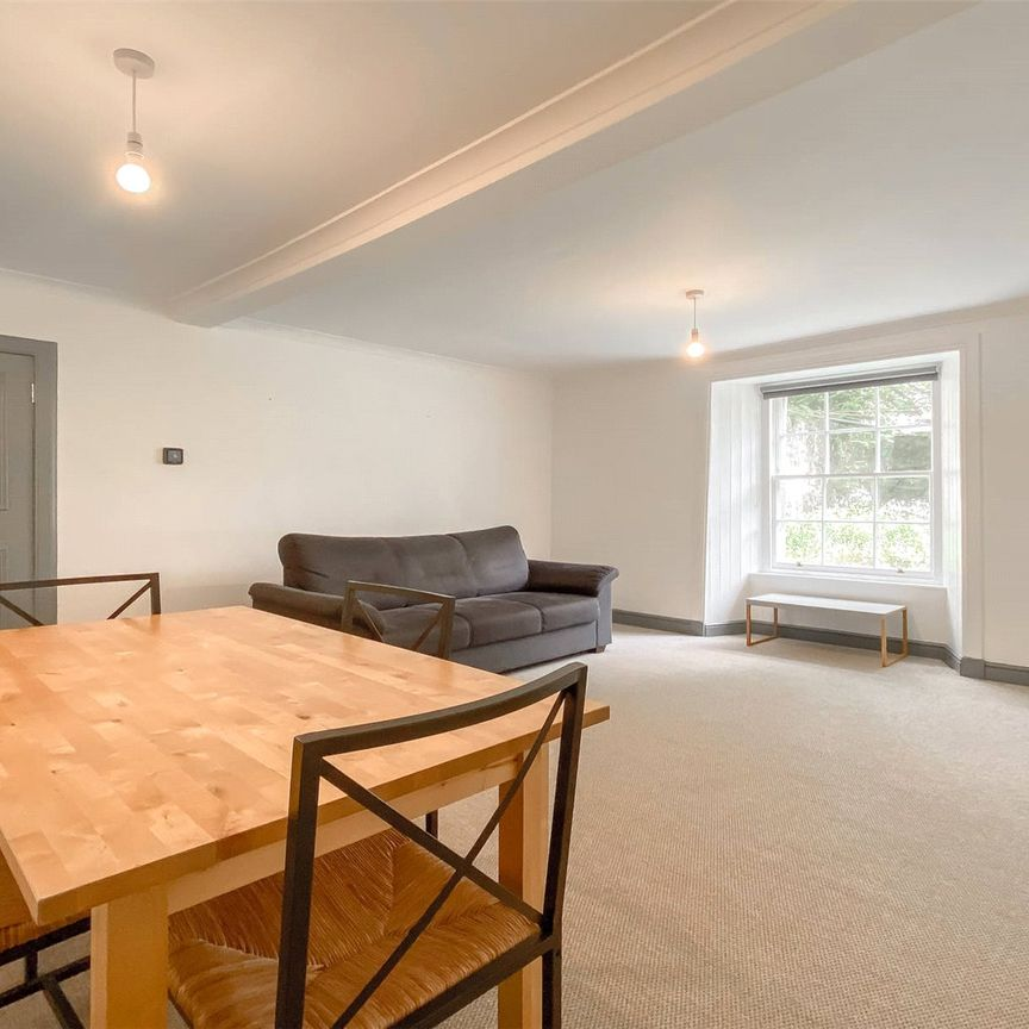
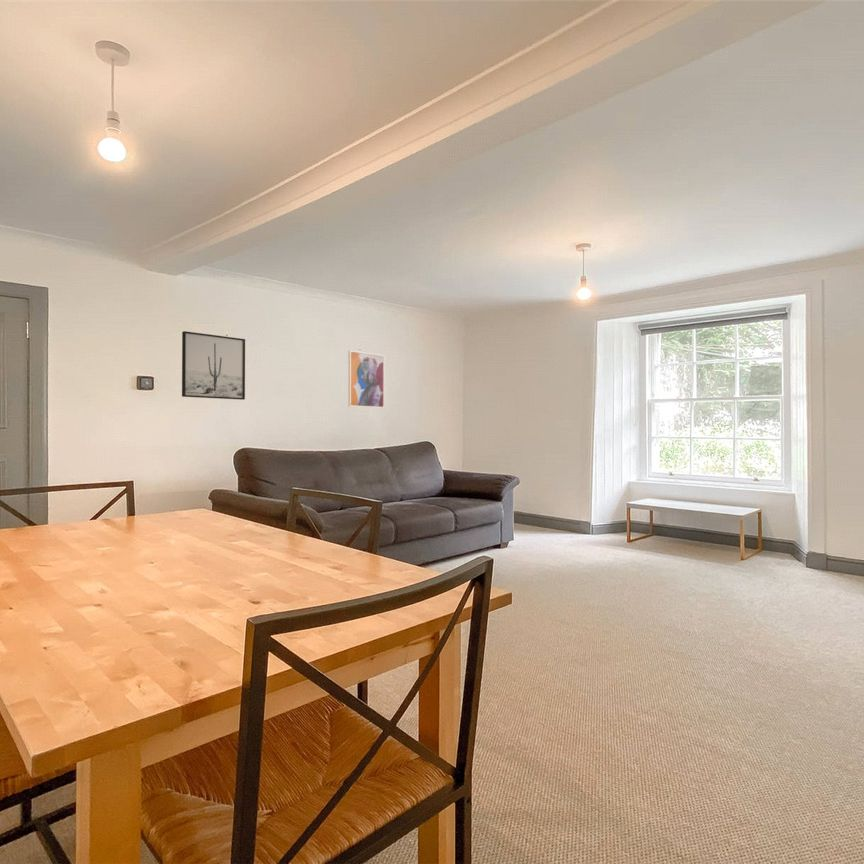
+ wall art [347,350,385,409]
+ wall art [181,330,246,401]
